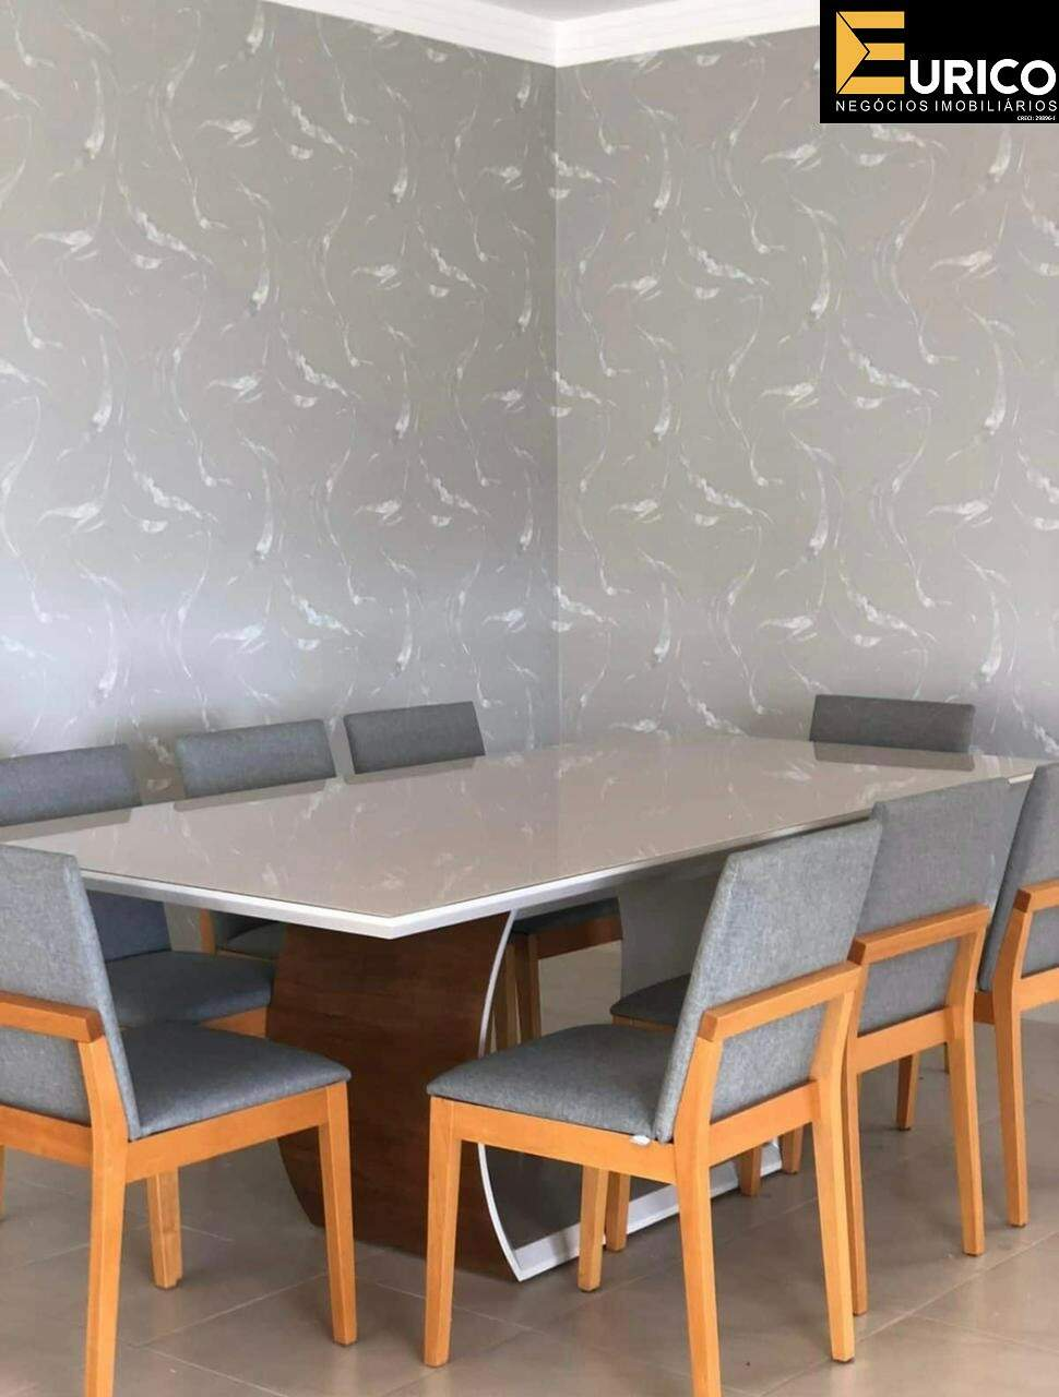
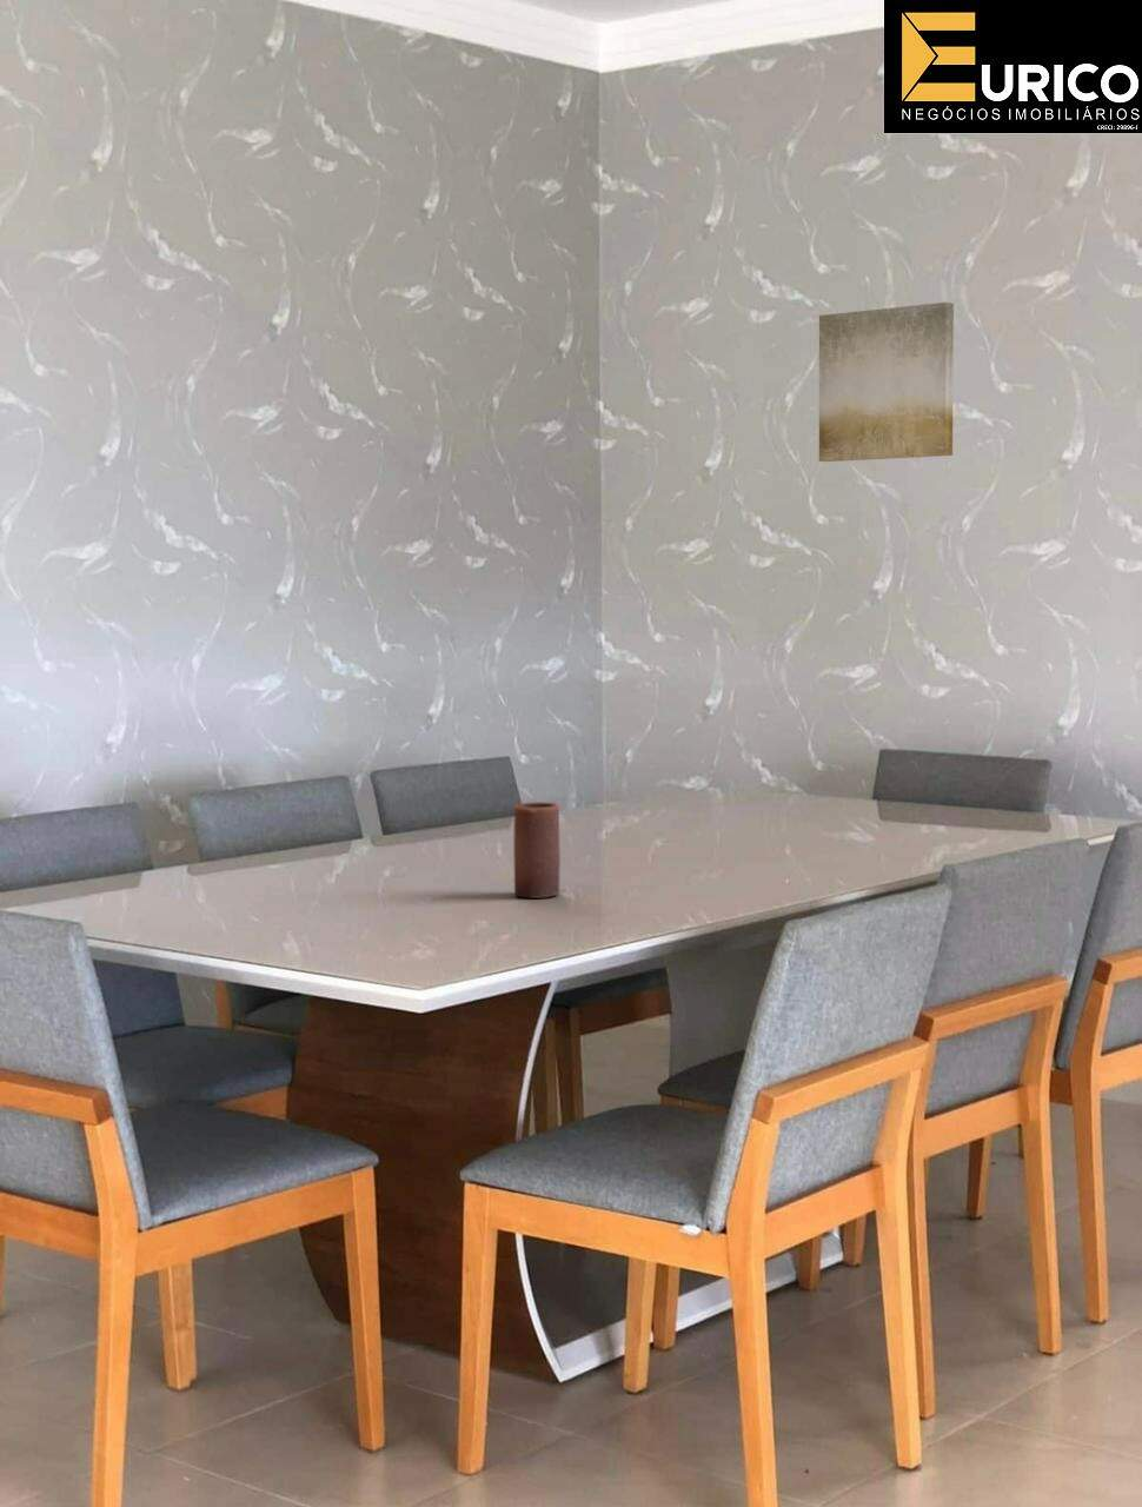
+ candle [512,800,561,900]
+ wall art [818,301,955,463]
